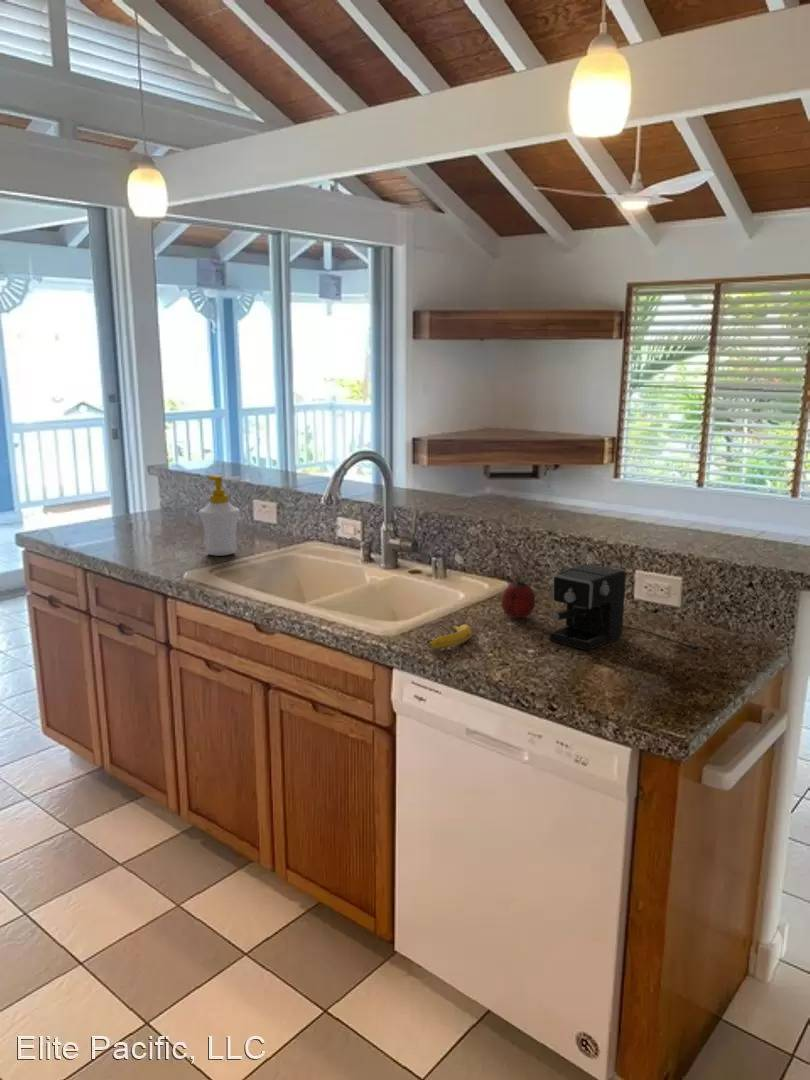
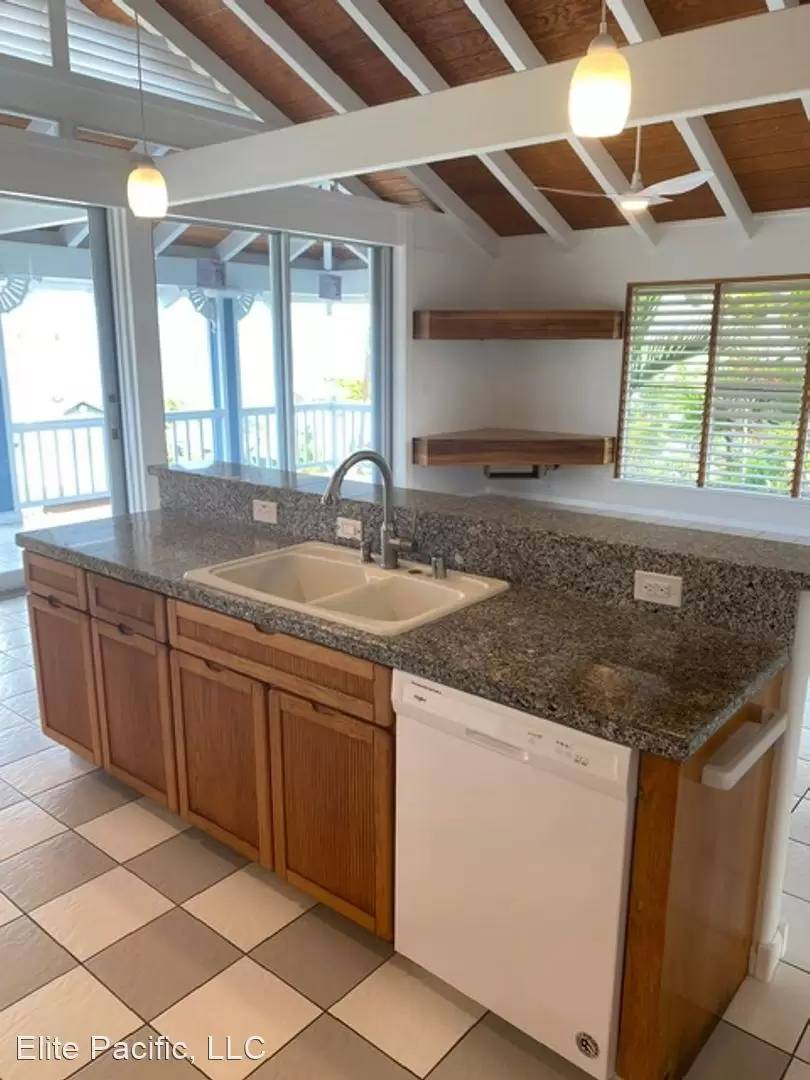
- soap bottle [198,474,241,557]
- coffee maker [549,563,701,651]
- banana [427,620,473,649]
- fruit [500,575,537,619]
